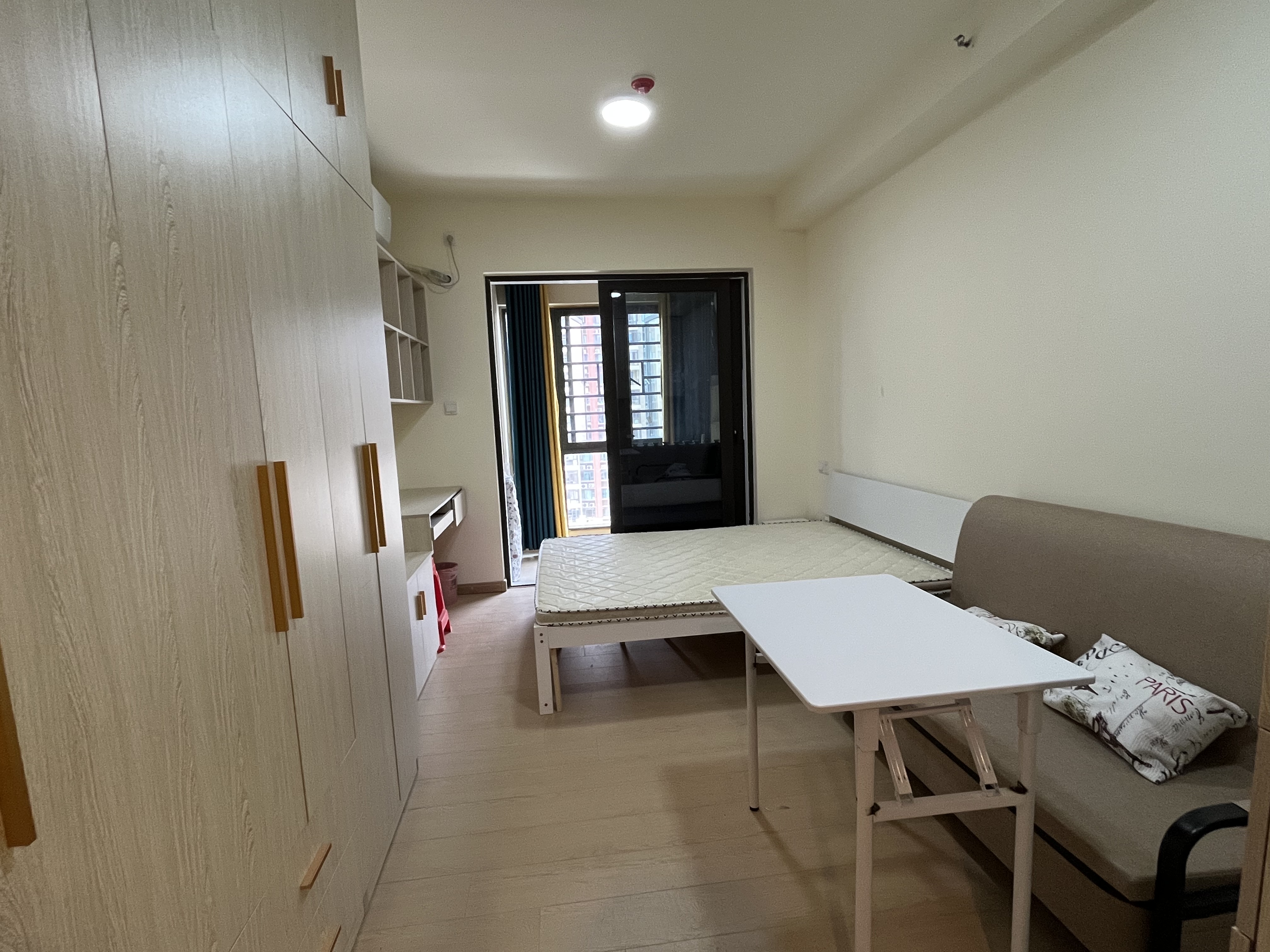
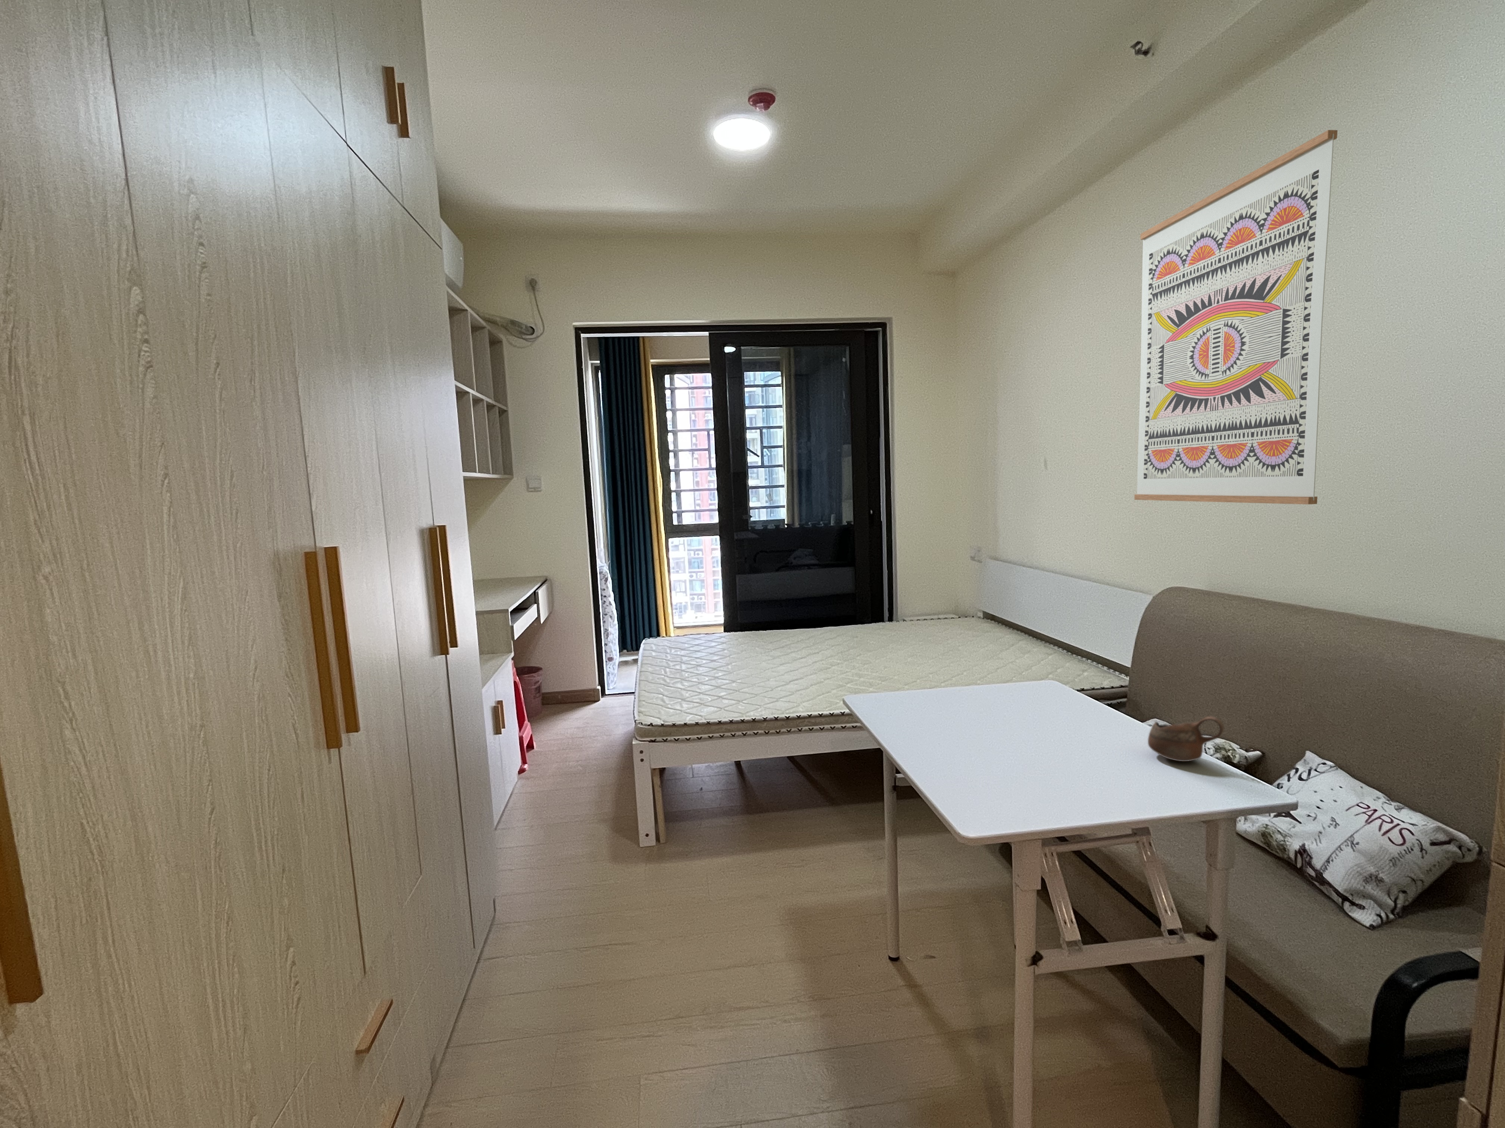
+ cup [1147,716,1224,762]
+ wall art [1134,129,1338,505]
